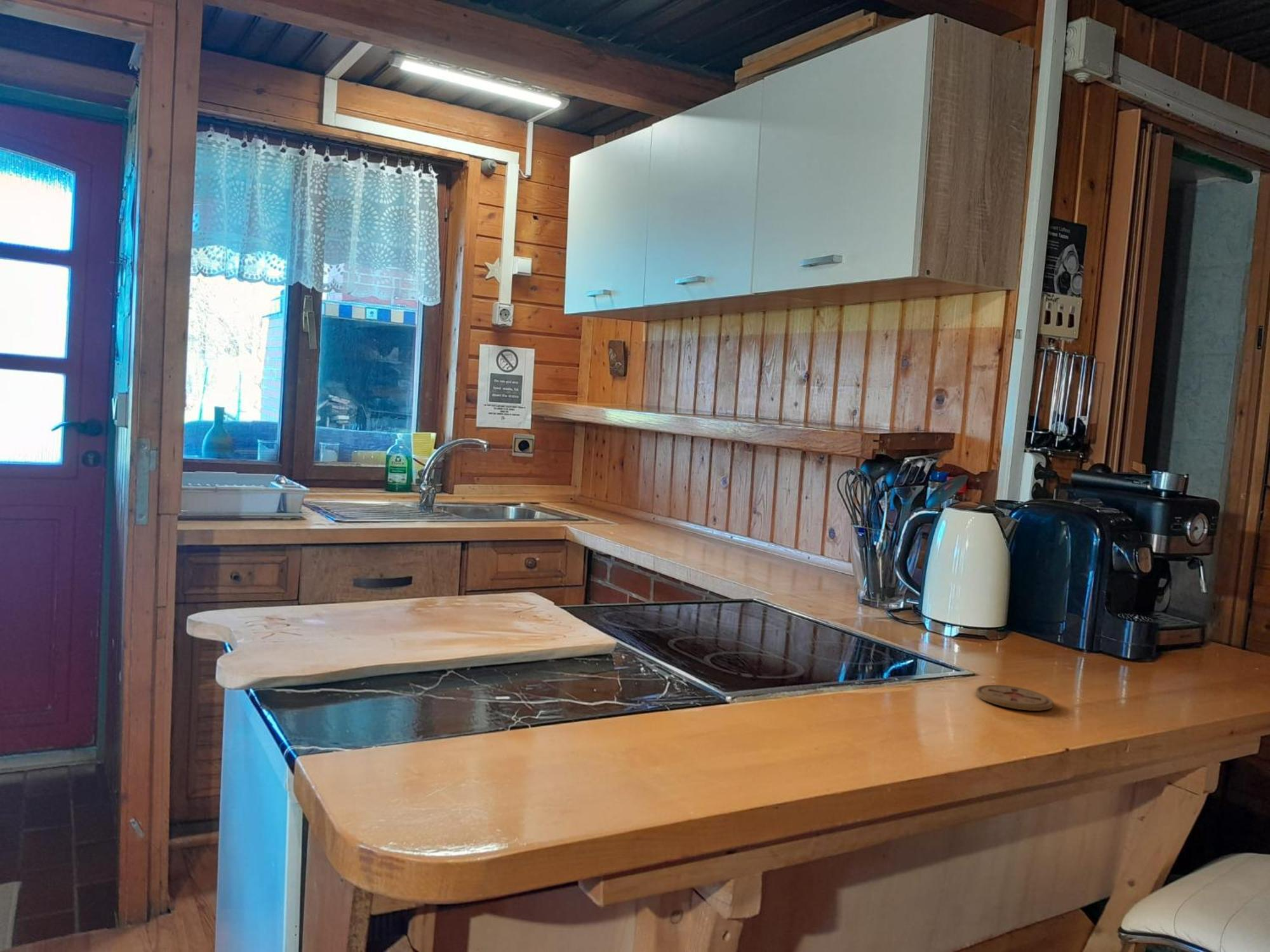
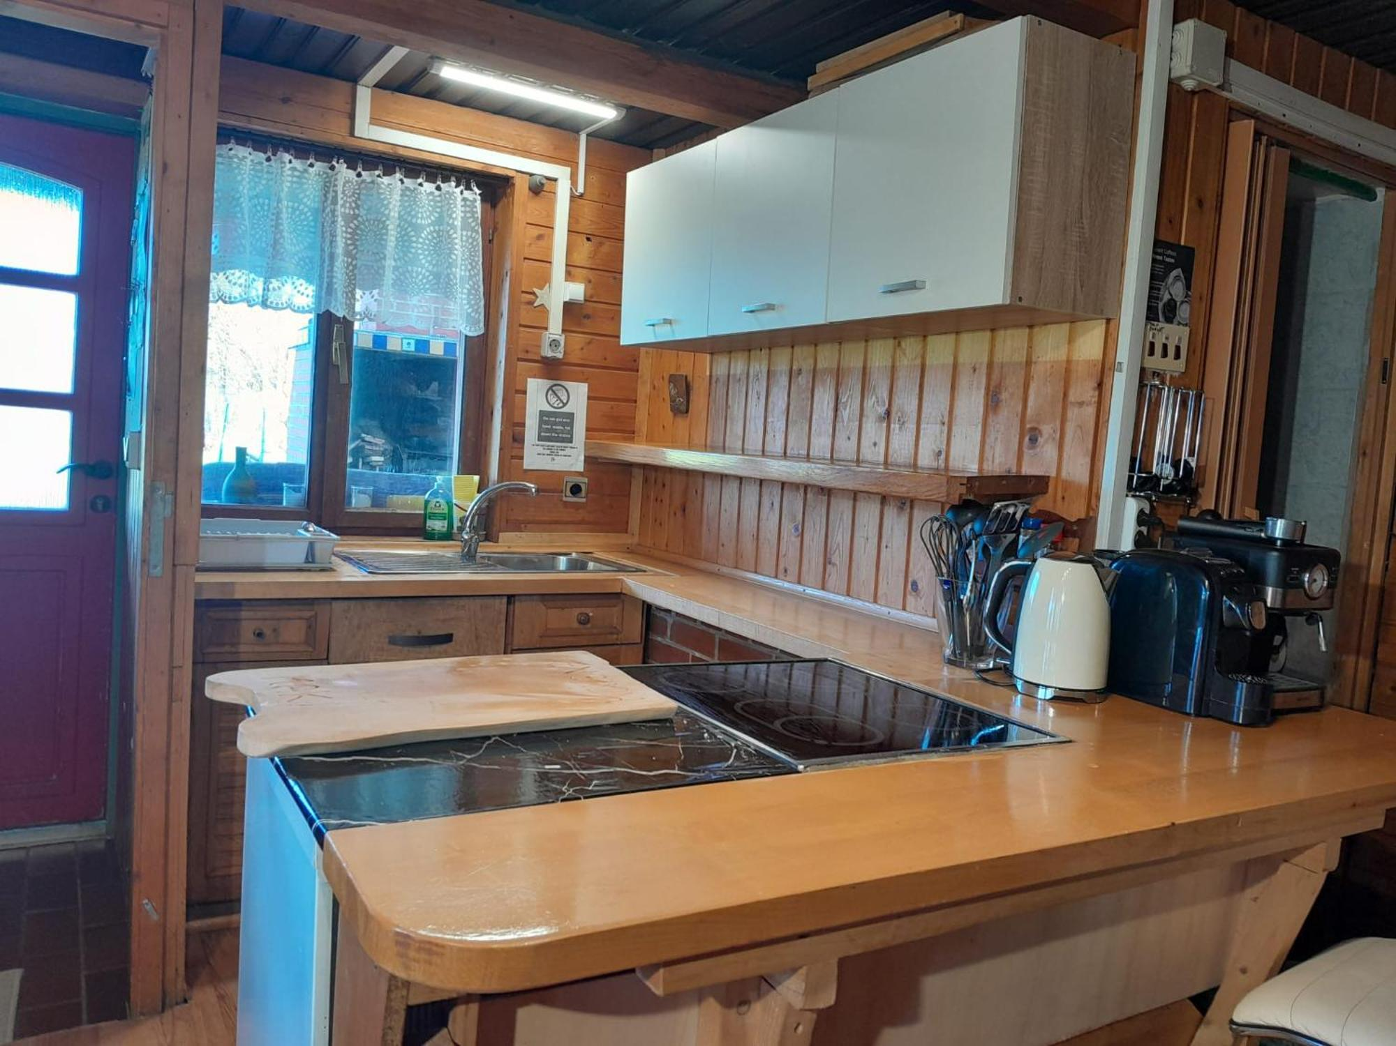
- coaster [975,684,1054,711]
